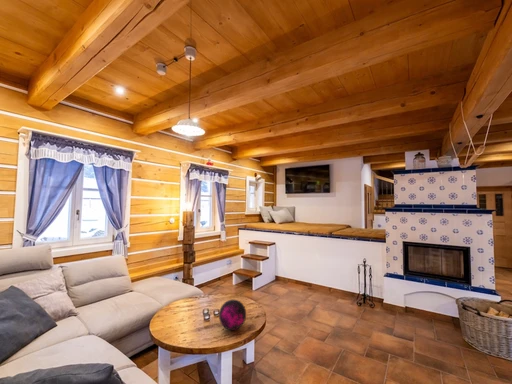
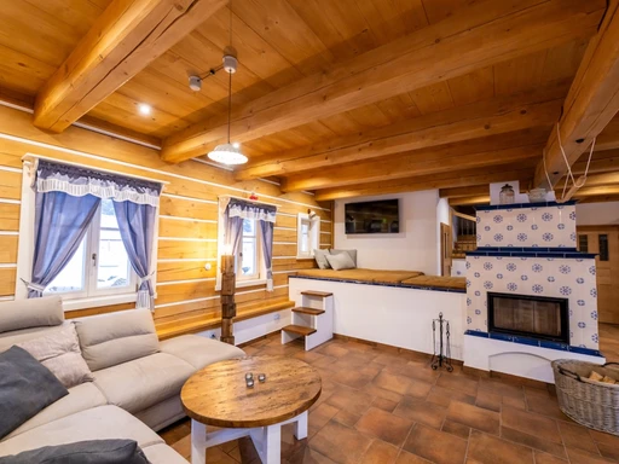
- decorative orb [218,298,247,331]
